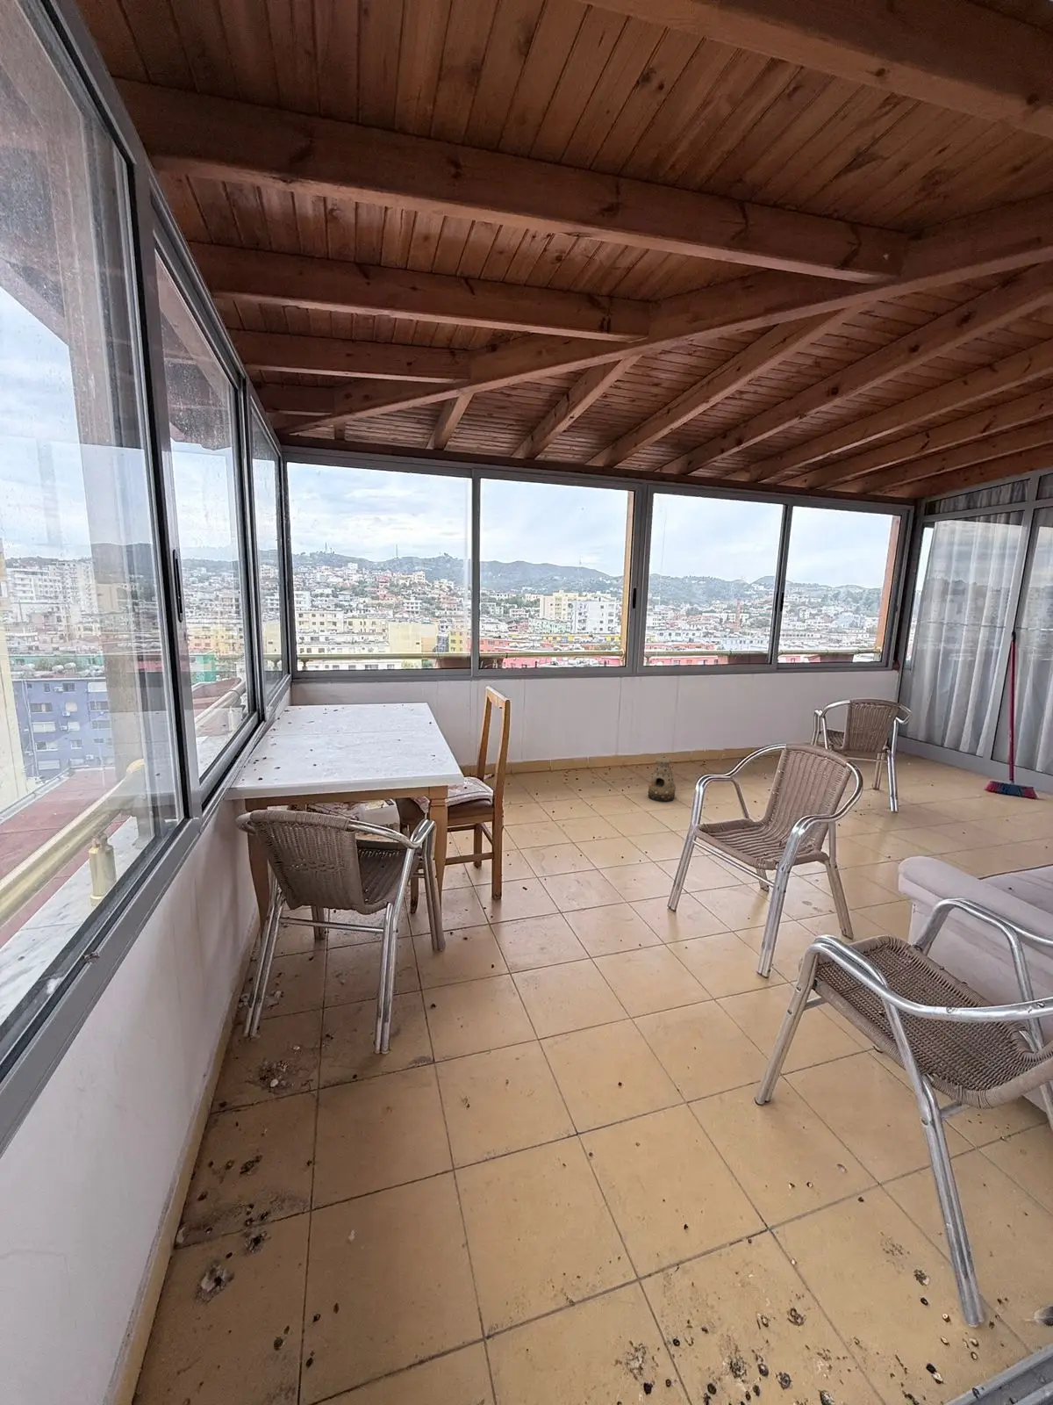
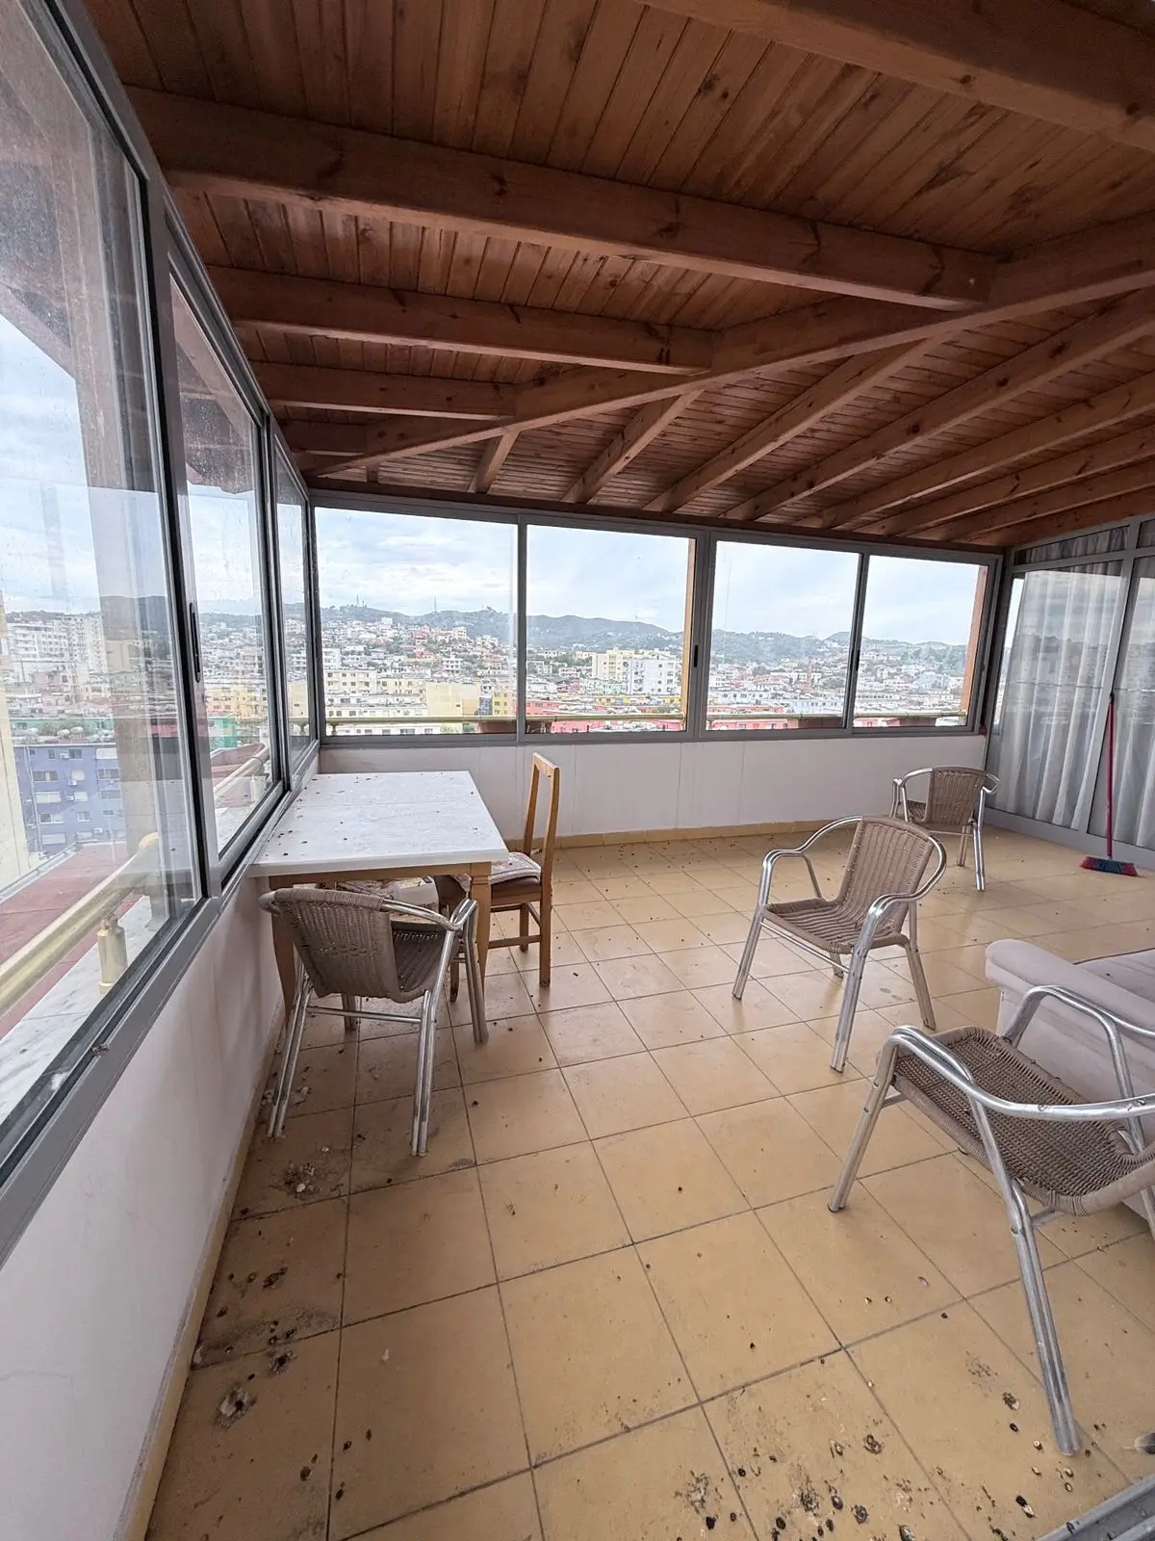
- lantern [647,756,677,802]
